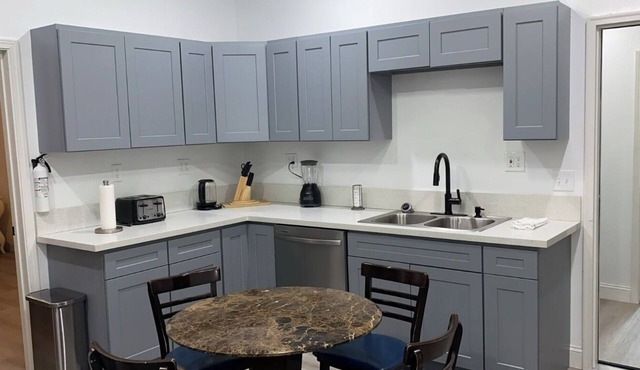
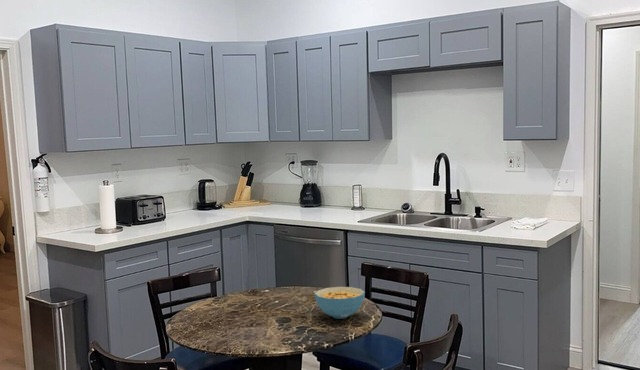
+ cereal bowl [314,286,366,320]
